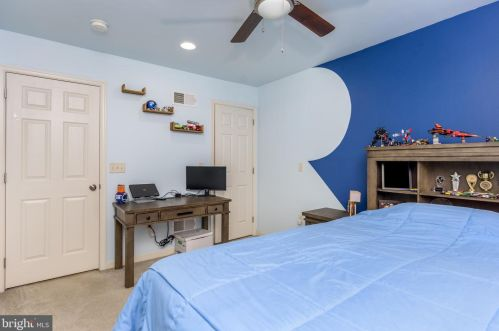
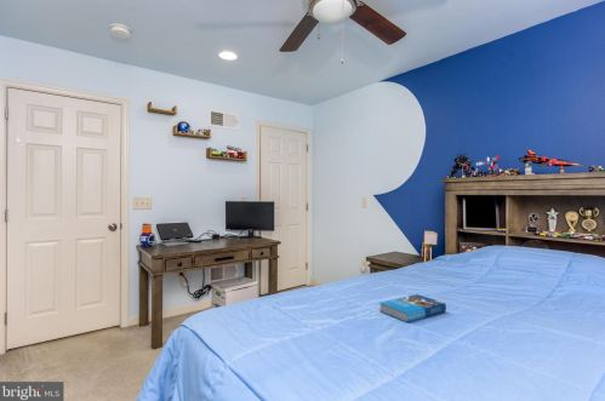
+ book [378,293,447,323]
